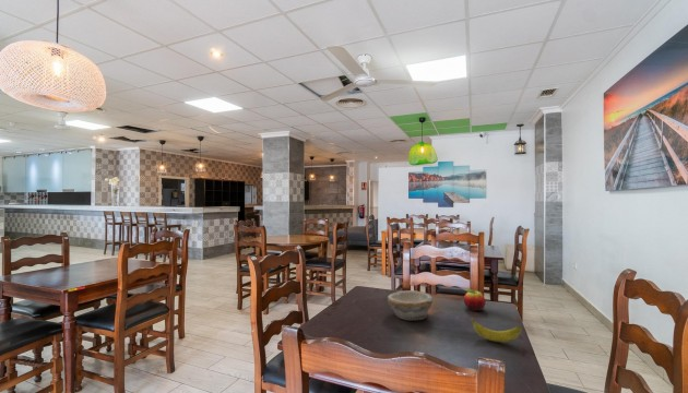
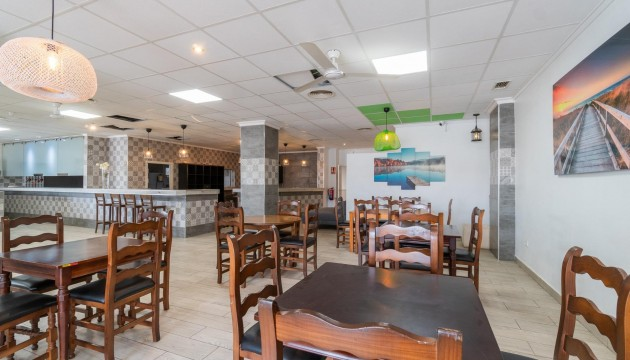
- fruit [463,288,486,312]
- bowl [387,289,434,321]
- banana [470,318,522,343]
